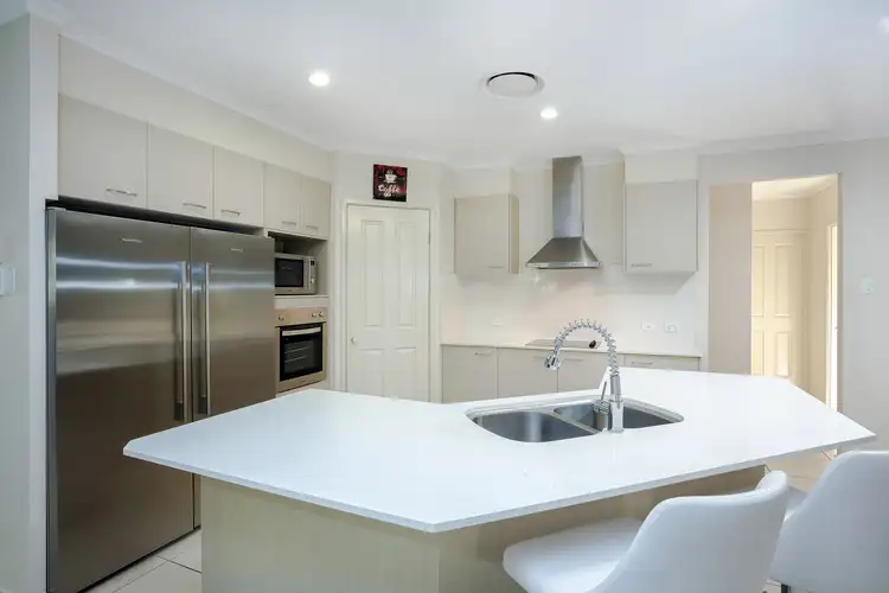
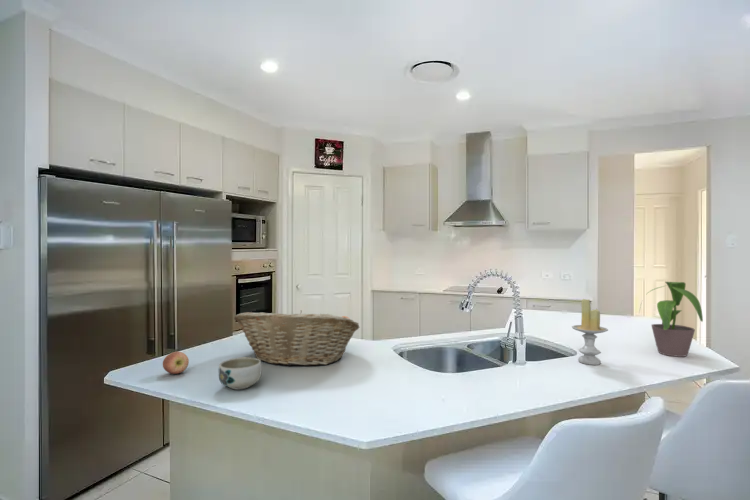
+ potted plant [638,281,704,358]
+ apple [162,351,190,375]
+ fruit basket [233,309,360,367]
+ bowl [218,356,263,390]
+ candle [571,298,609,366]
